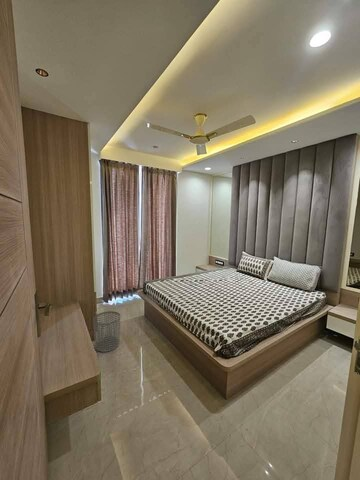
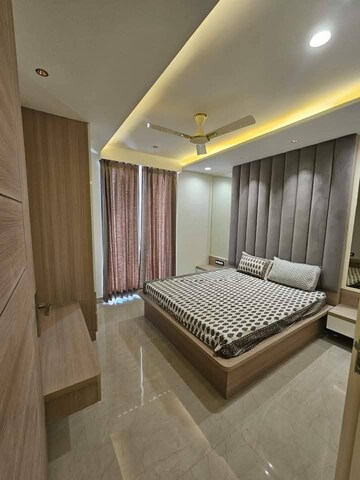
- waste bin [92,310,121,353]
